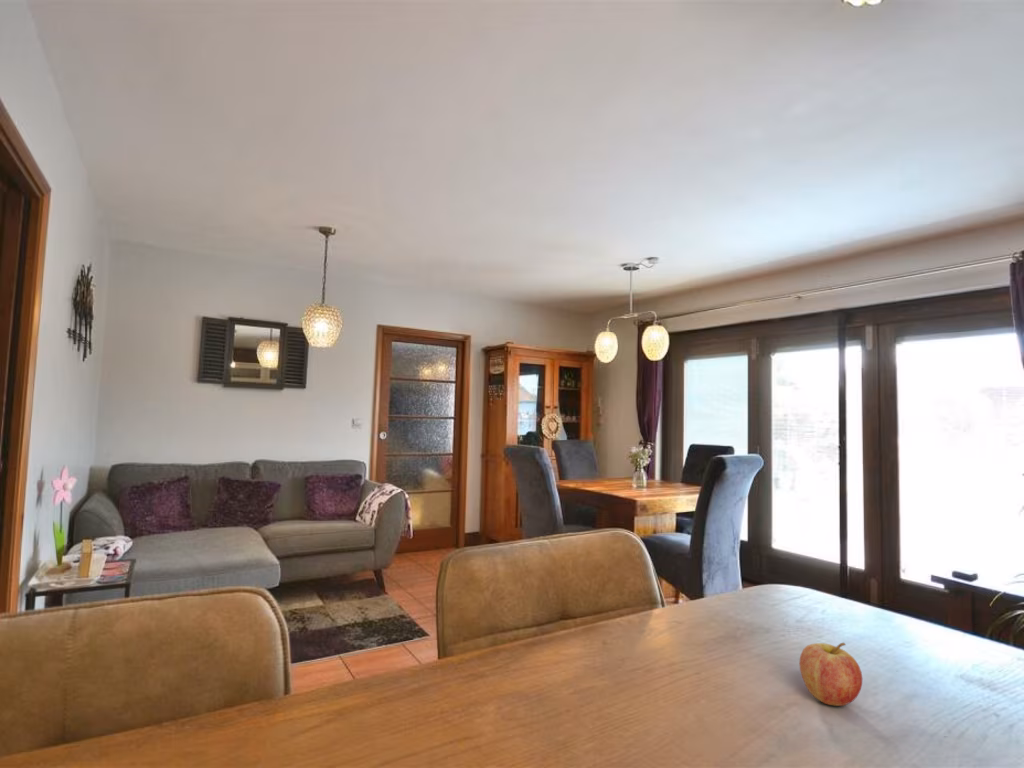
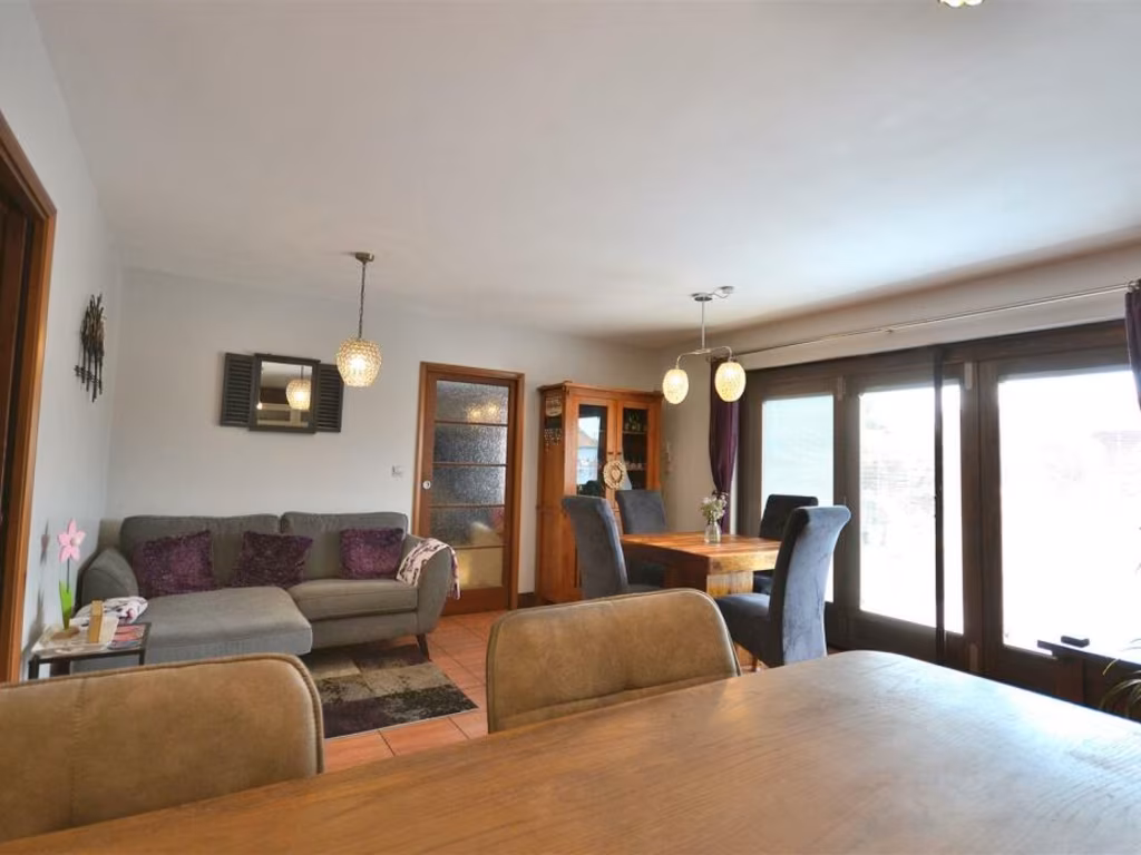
- fruit [798,642,863,707]
